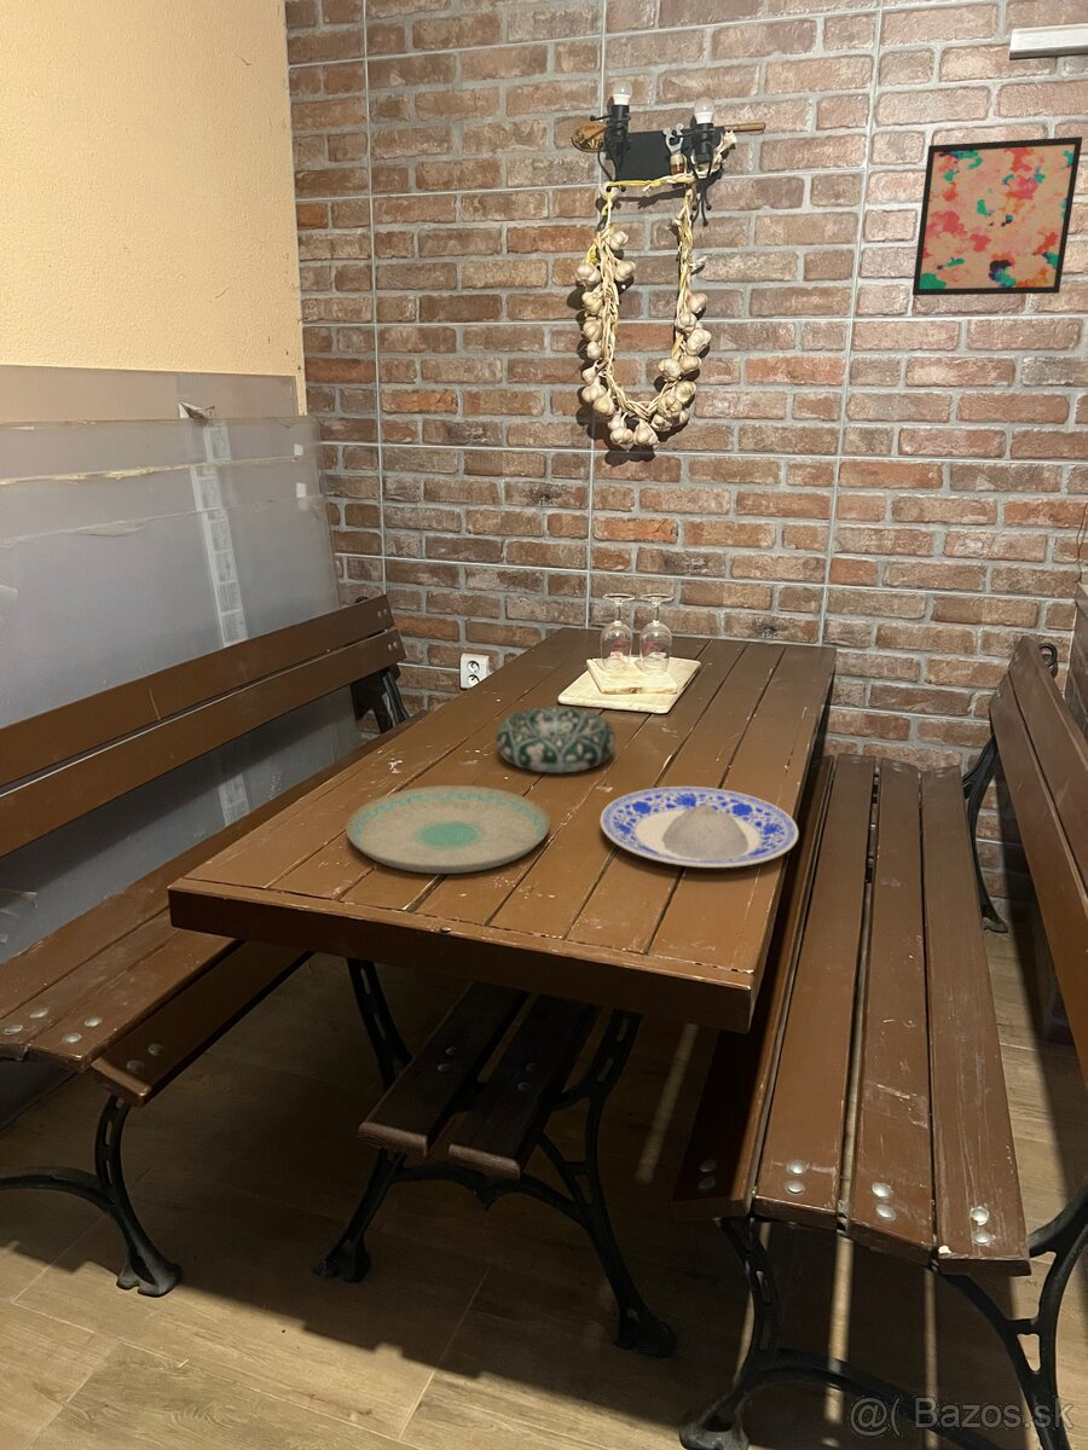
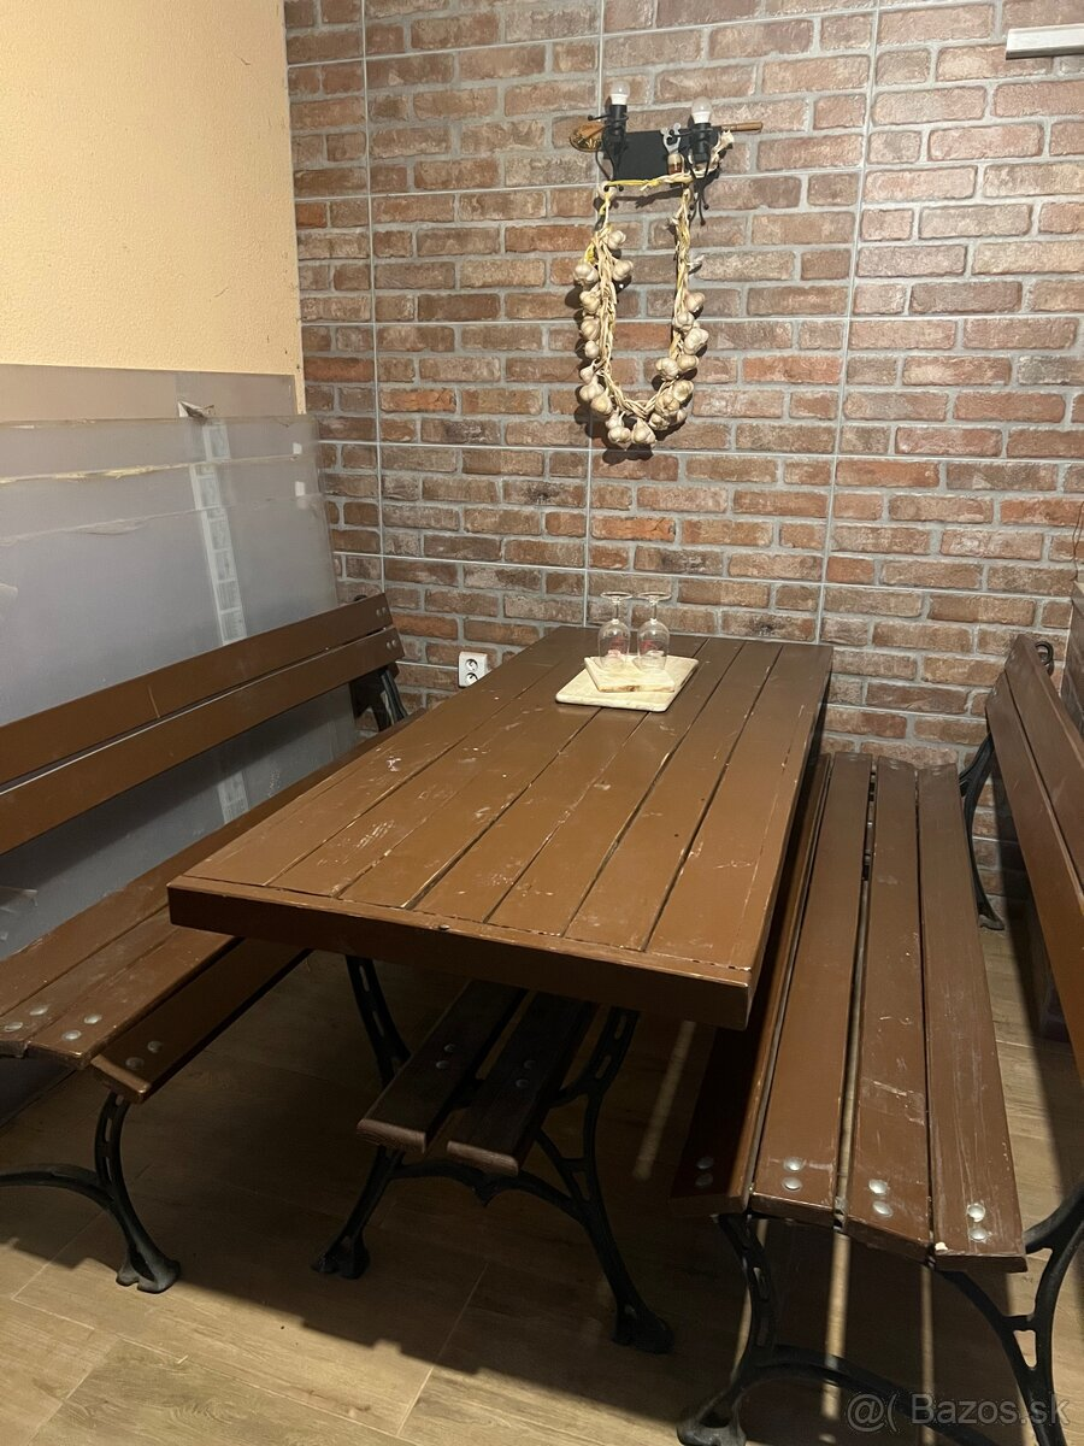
- decorative bowl [494,706,617,775]
- plate [345,784,551,875]
- plate [598,785,799,869]
- wall art [912,135,1083,297]
